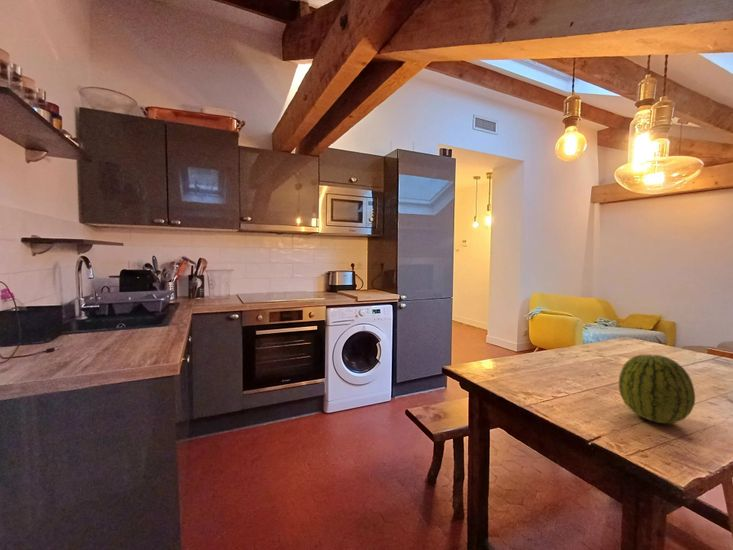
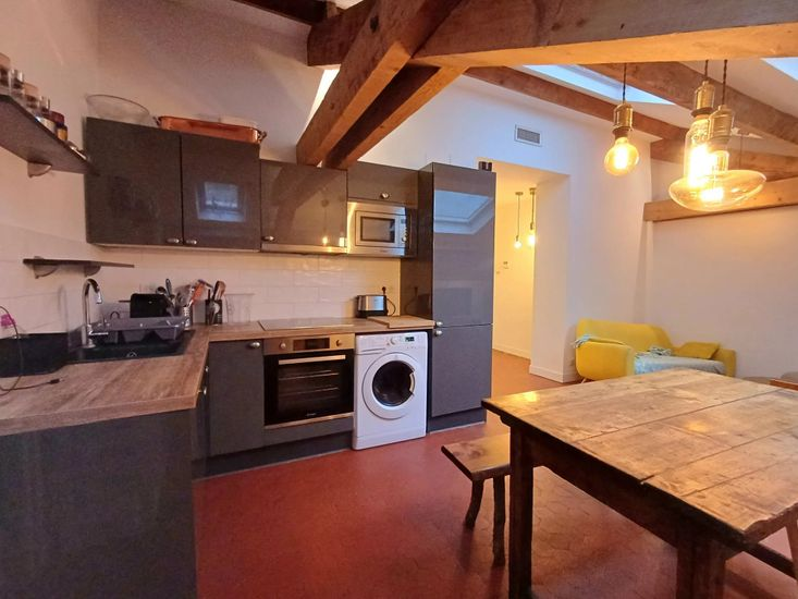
- fruit [618,354,696,424]
